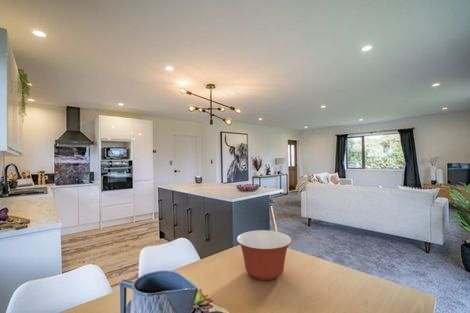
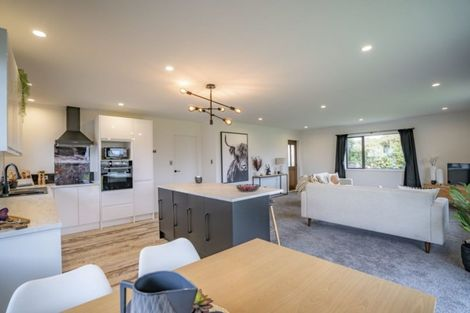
- mixing bowl [236,229,292,281]
